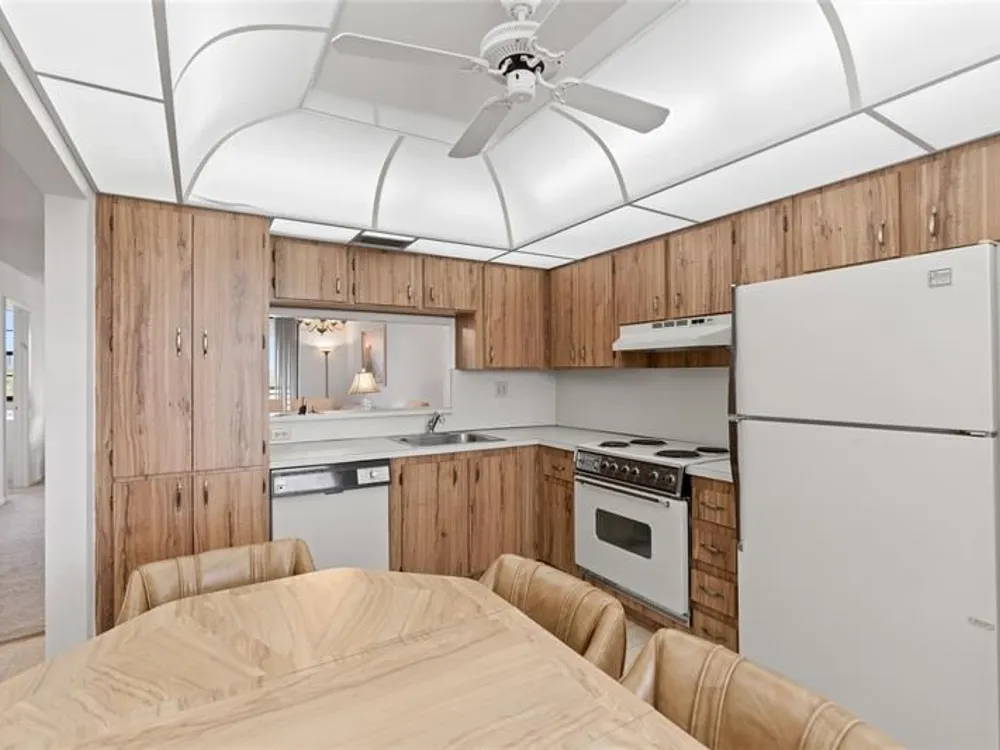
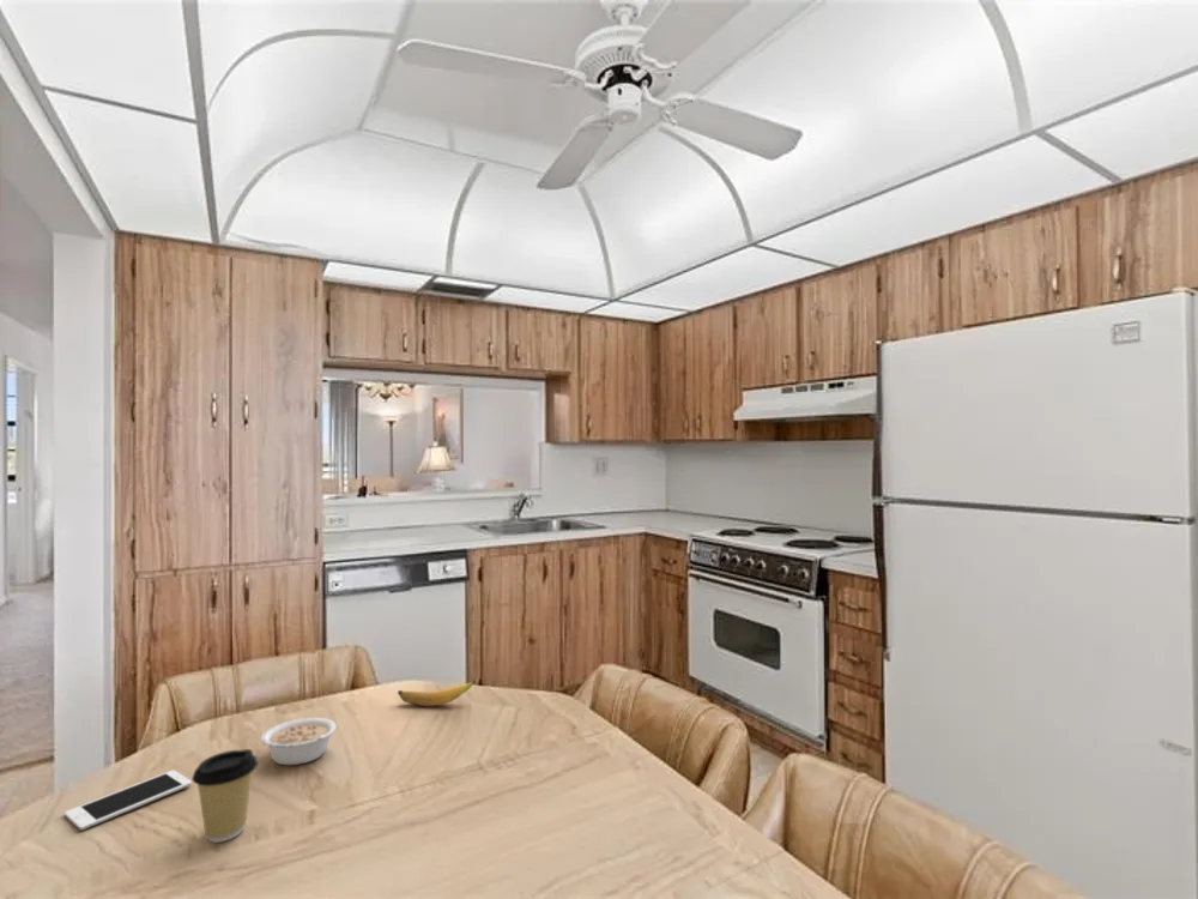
+ legume [260,717,338,766]
+ banana [397,678,477,707]
+ cell phone [63,770,193,832]
+ coffee cup [190,748,259,844]
